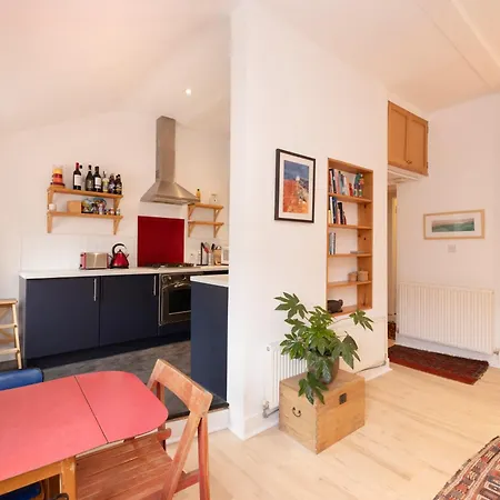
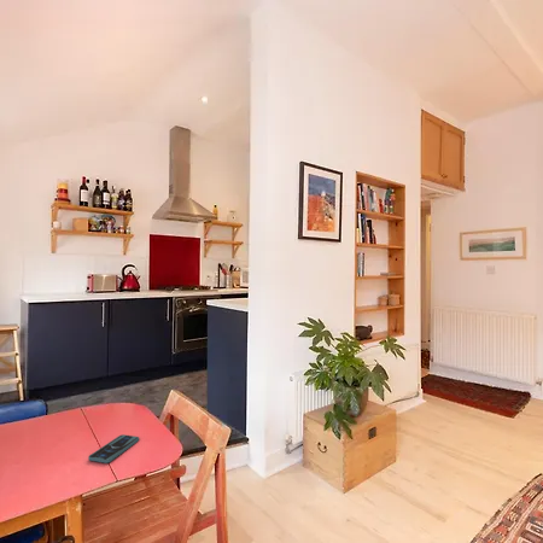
+ smartphone [87,433,140,465]
